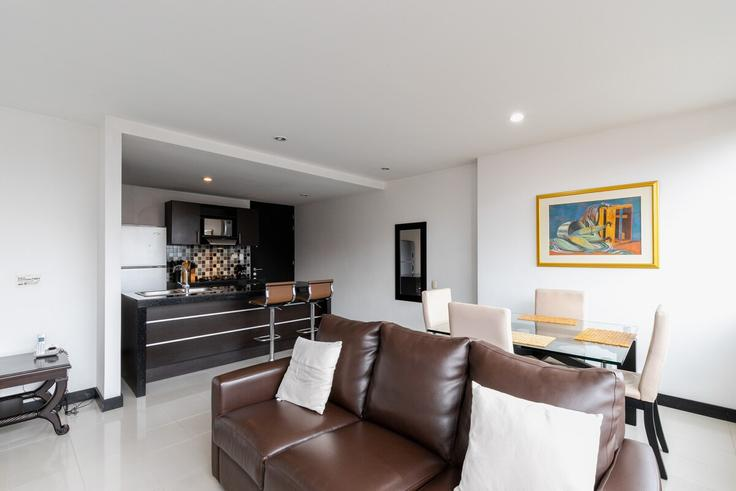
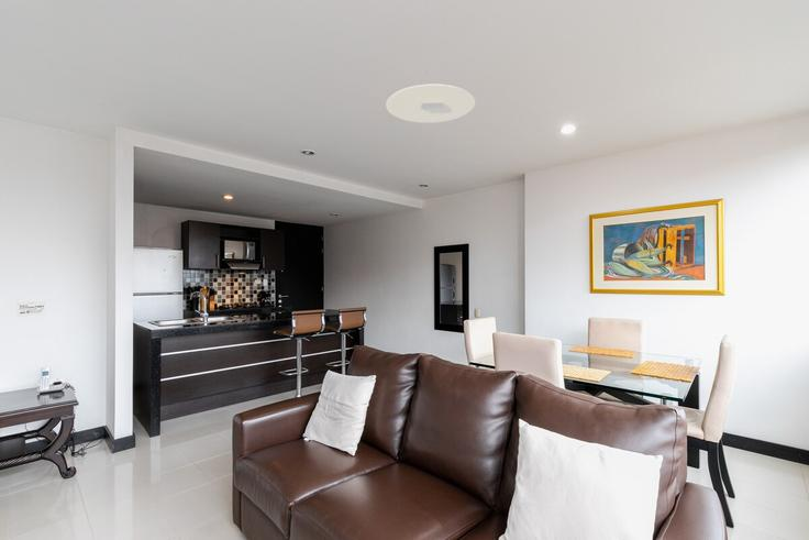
+ ceiling light [385,84,476,124]
